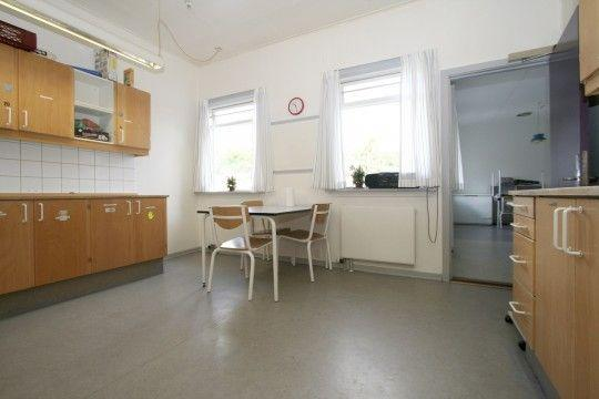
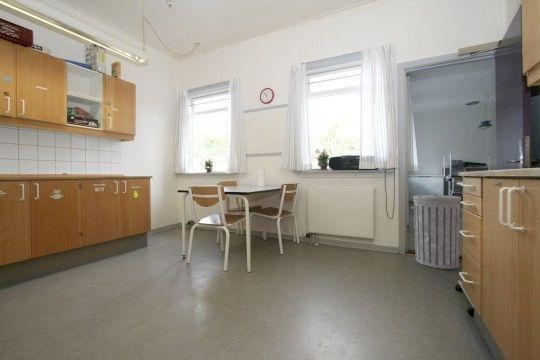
+ trash can [411,192,463,270]
